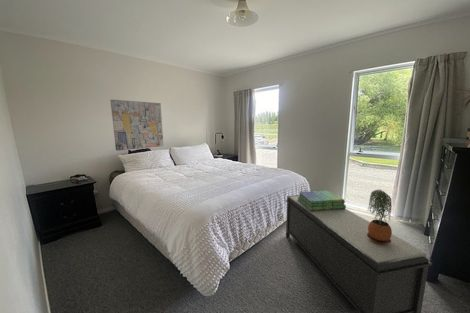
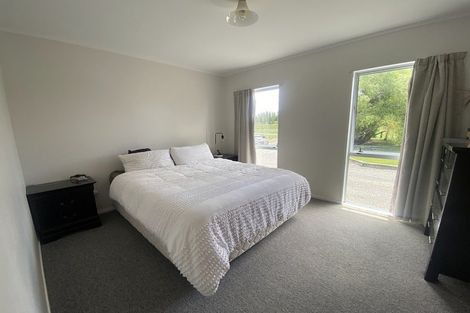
- wall art [110,99,165,152]
- potted plant [367,188,393,244]
- stack of books [297,190,347,211]
- bench [285,194,433,313]
